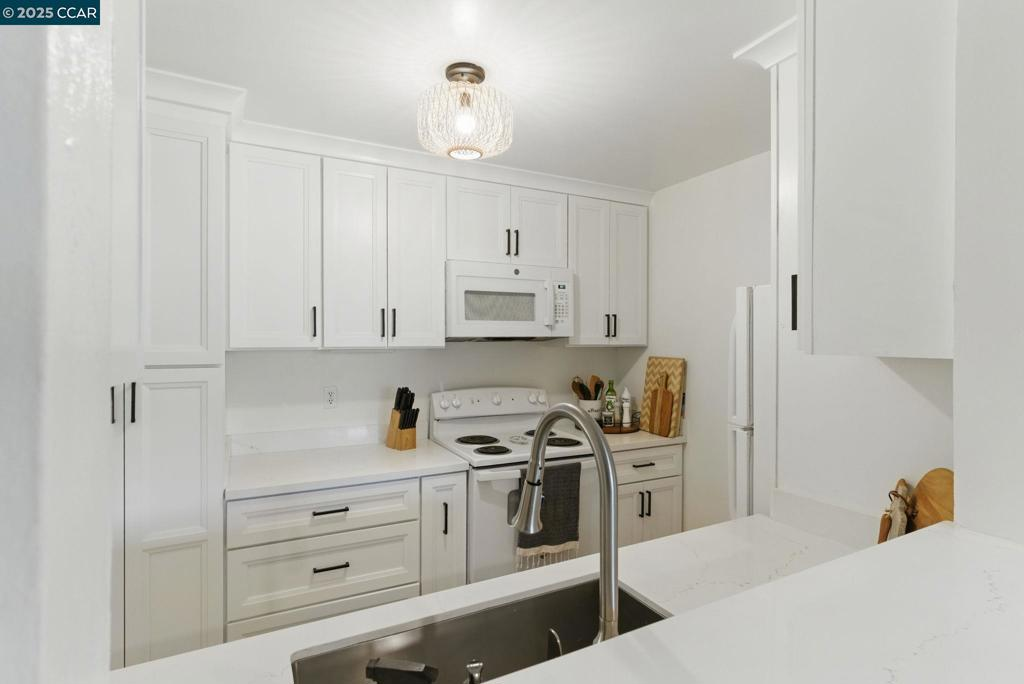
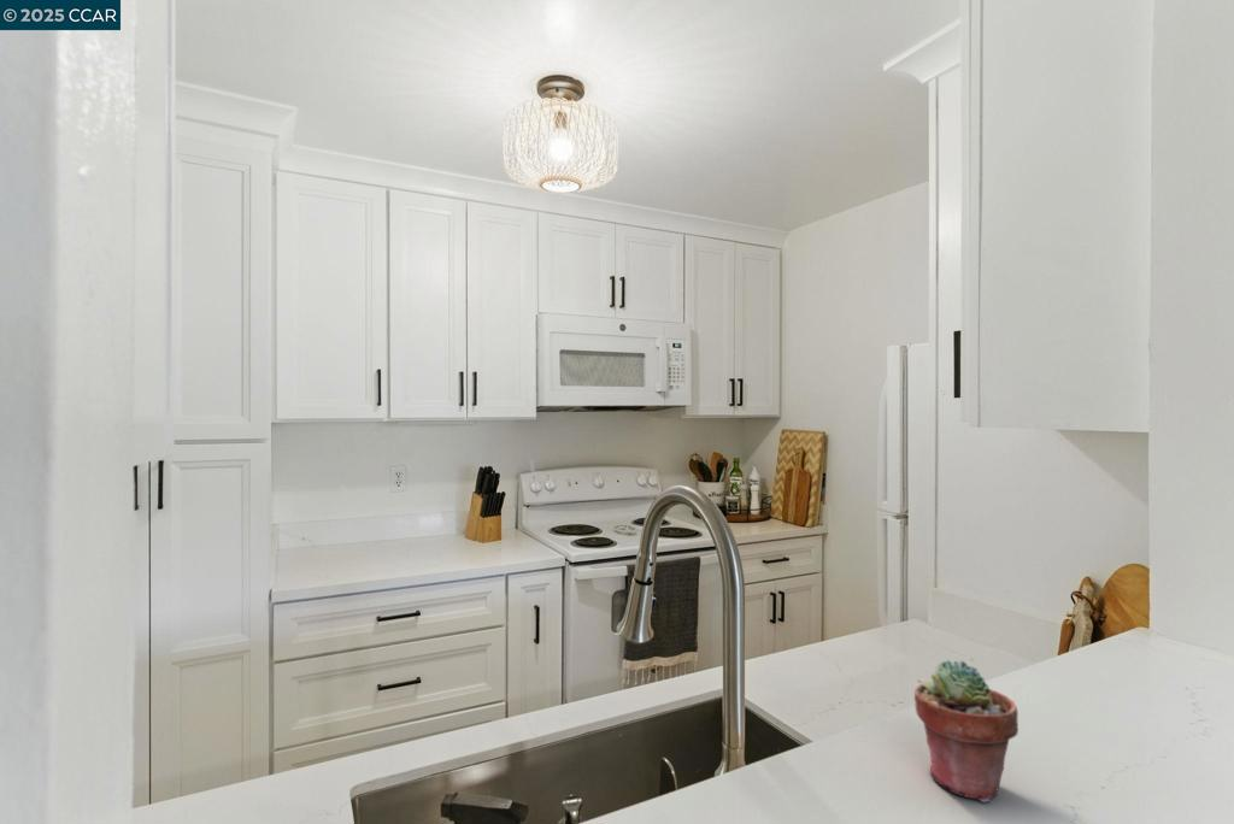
+ potted succulent [913,659,1019,804]
